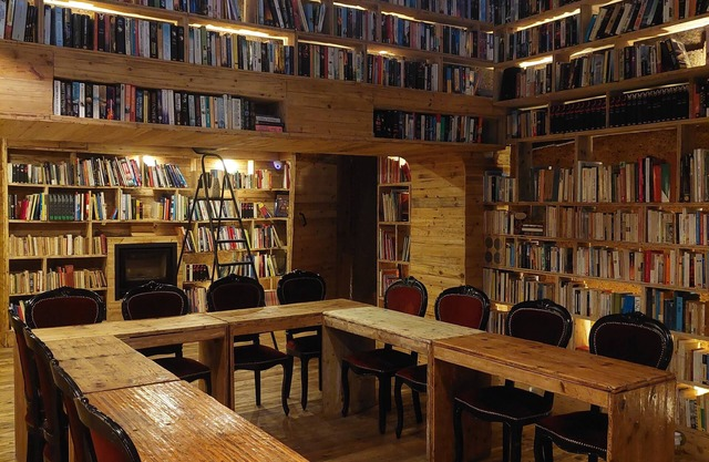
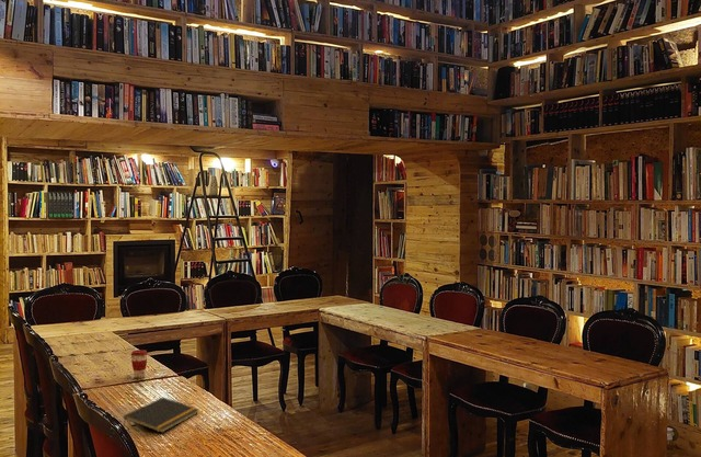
+ coffee cup [129,349,149,379]
+ notepad [123,396,200,434]
